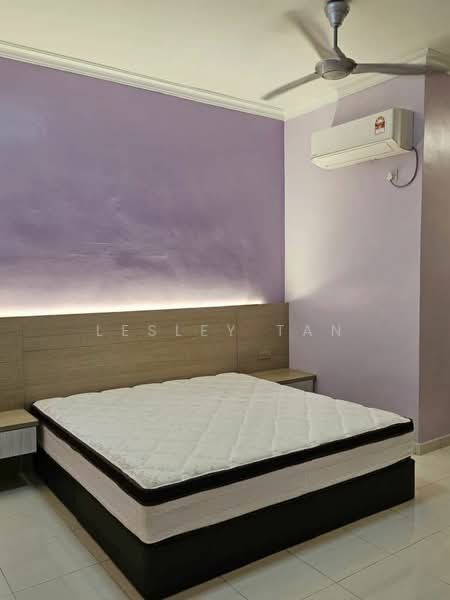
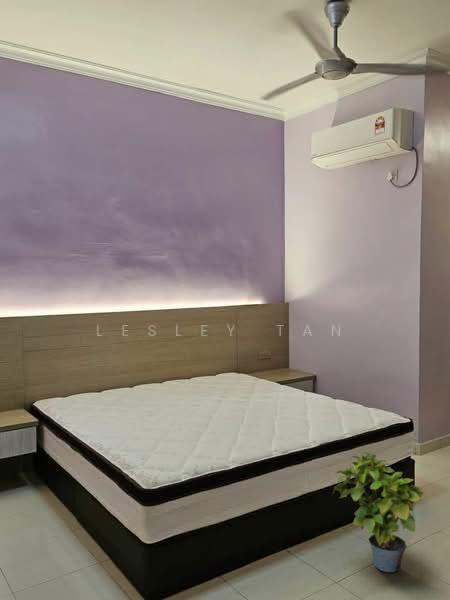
+ potted plant [332,449,426,573]
